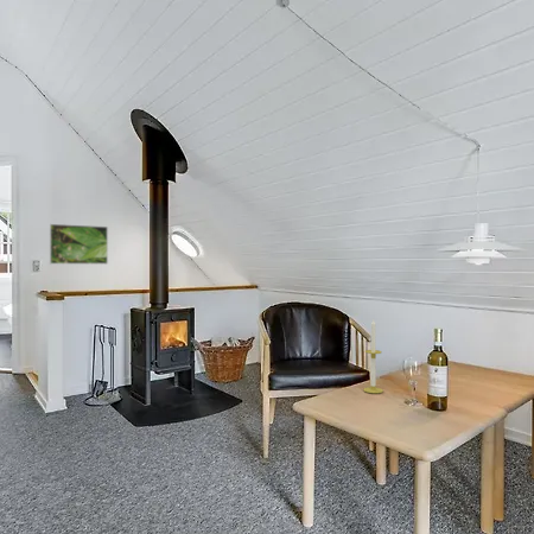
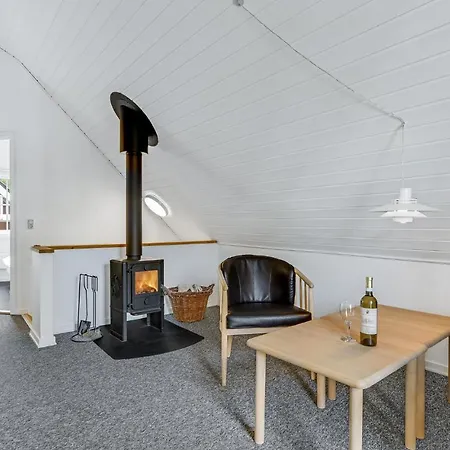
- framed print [49,223,109,265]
- candle [362,318,384,394]
